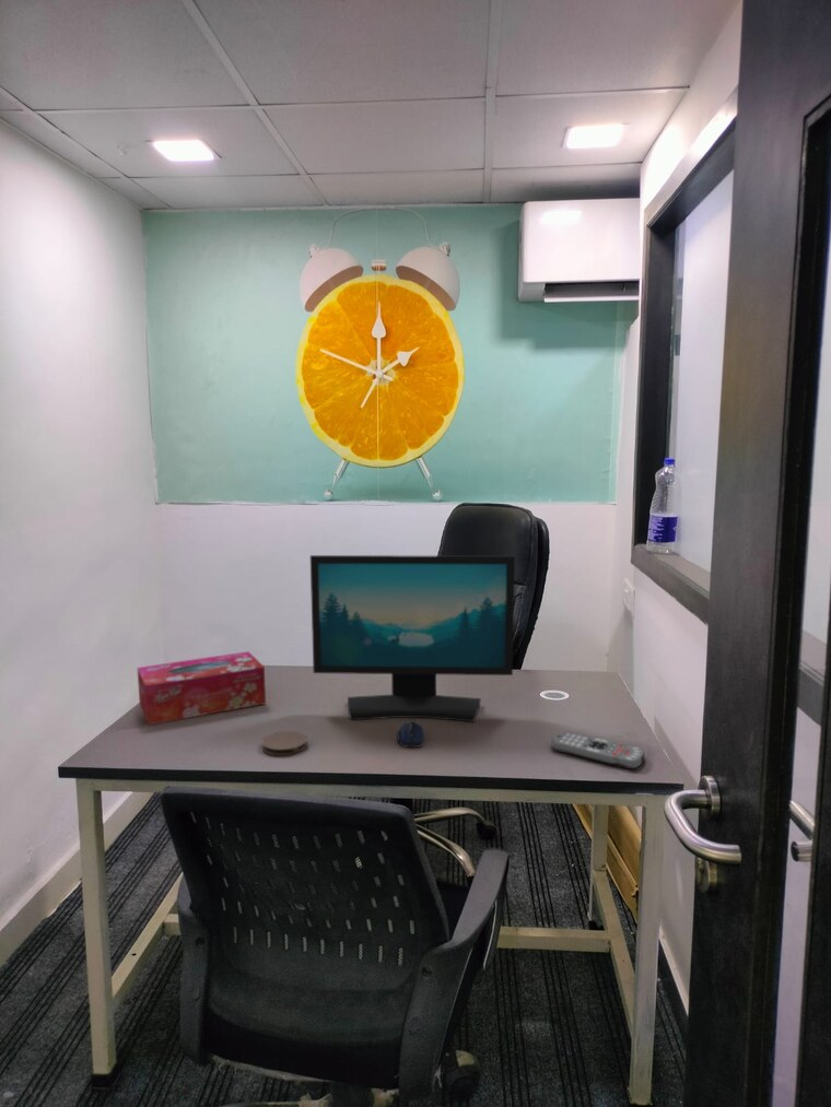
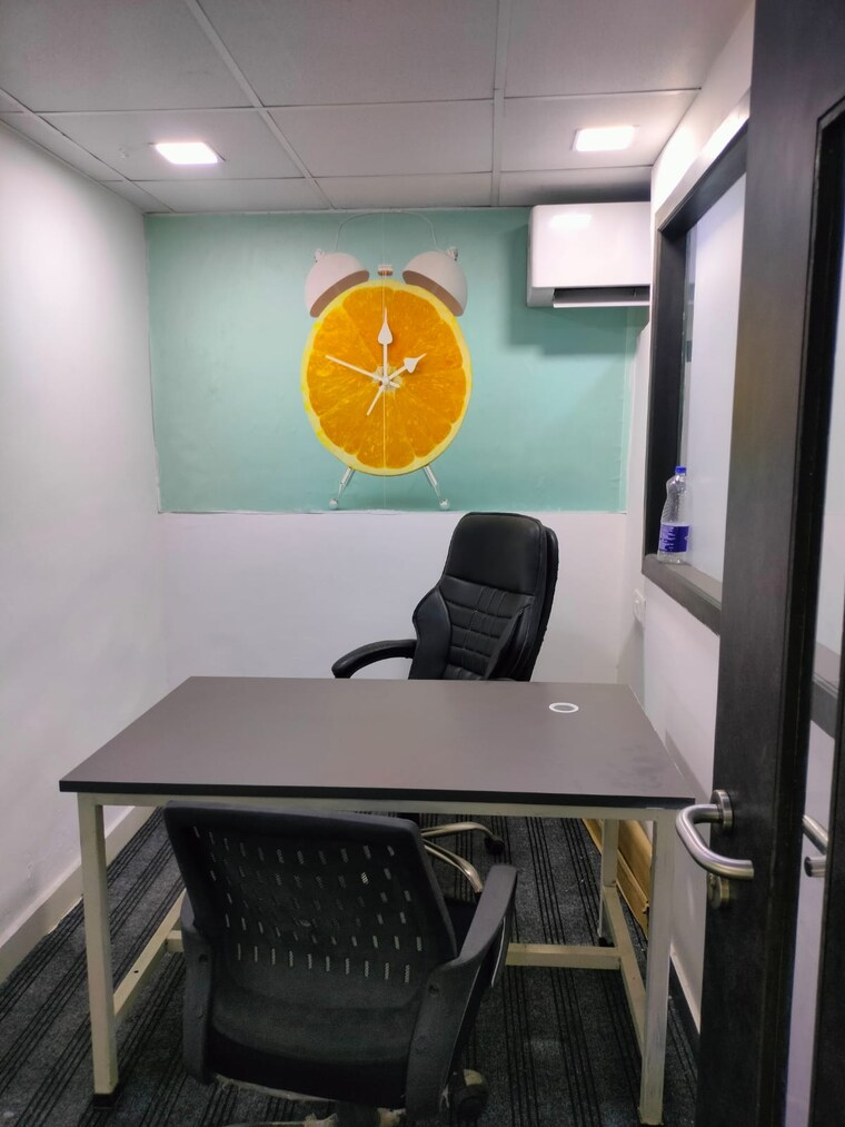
- computer mouse [396,719,425,749]
- tissue box [136,650,267,726]
- coaster [261,730,308,756]
- computer monitor [309,554,516,723]
- remote control [550,731,646,770]
